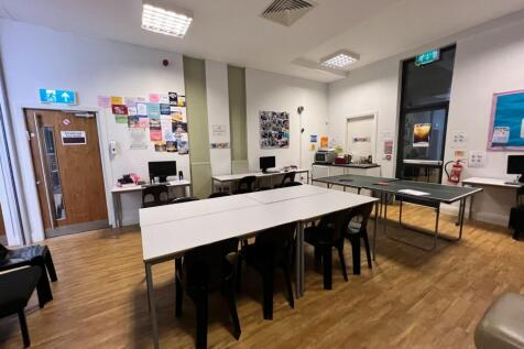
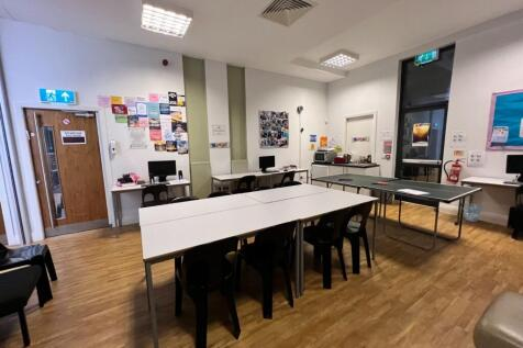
+ waste basket [463,202,485,223]
